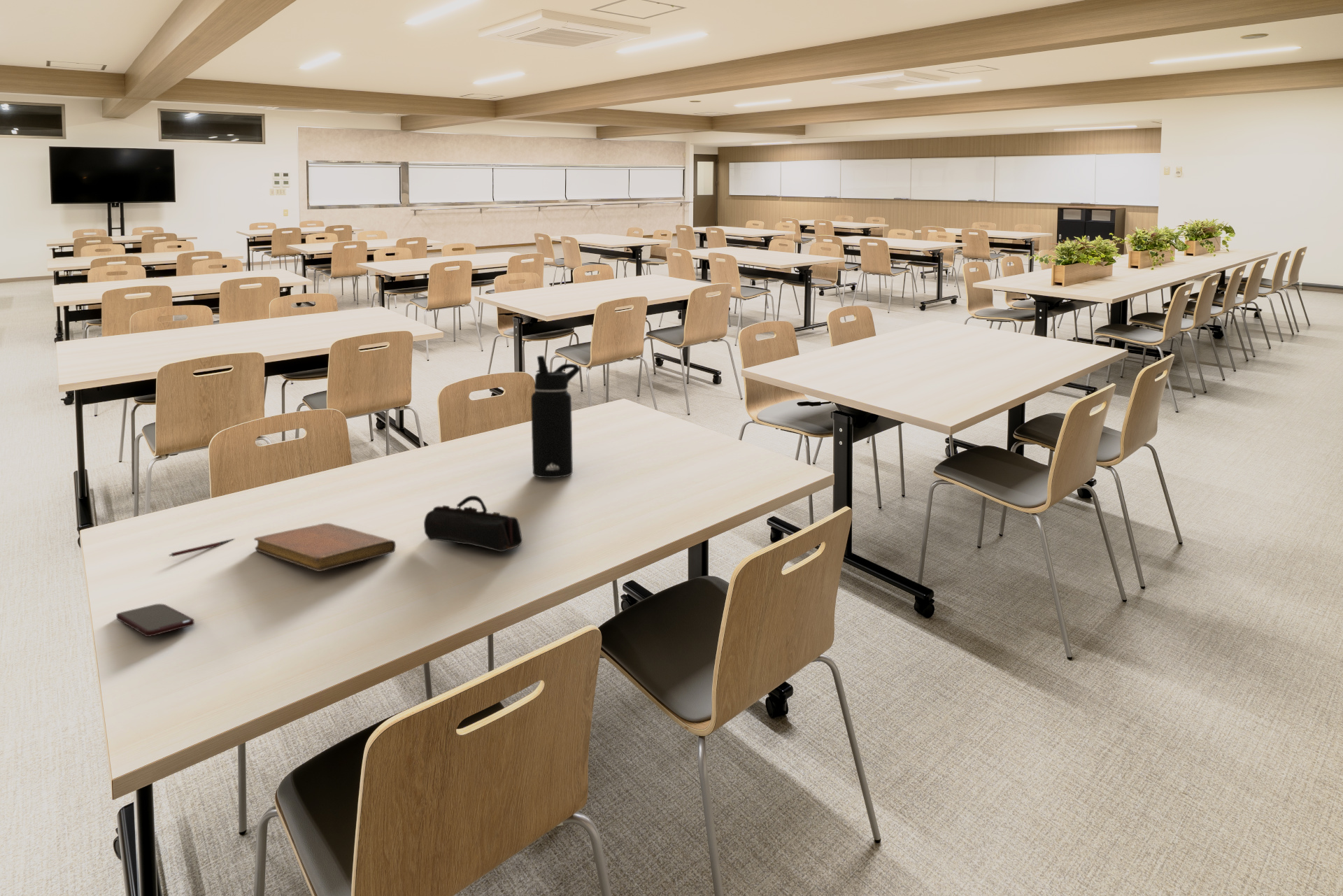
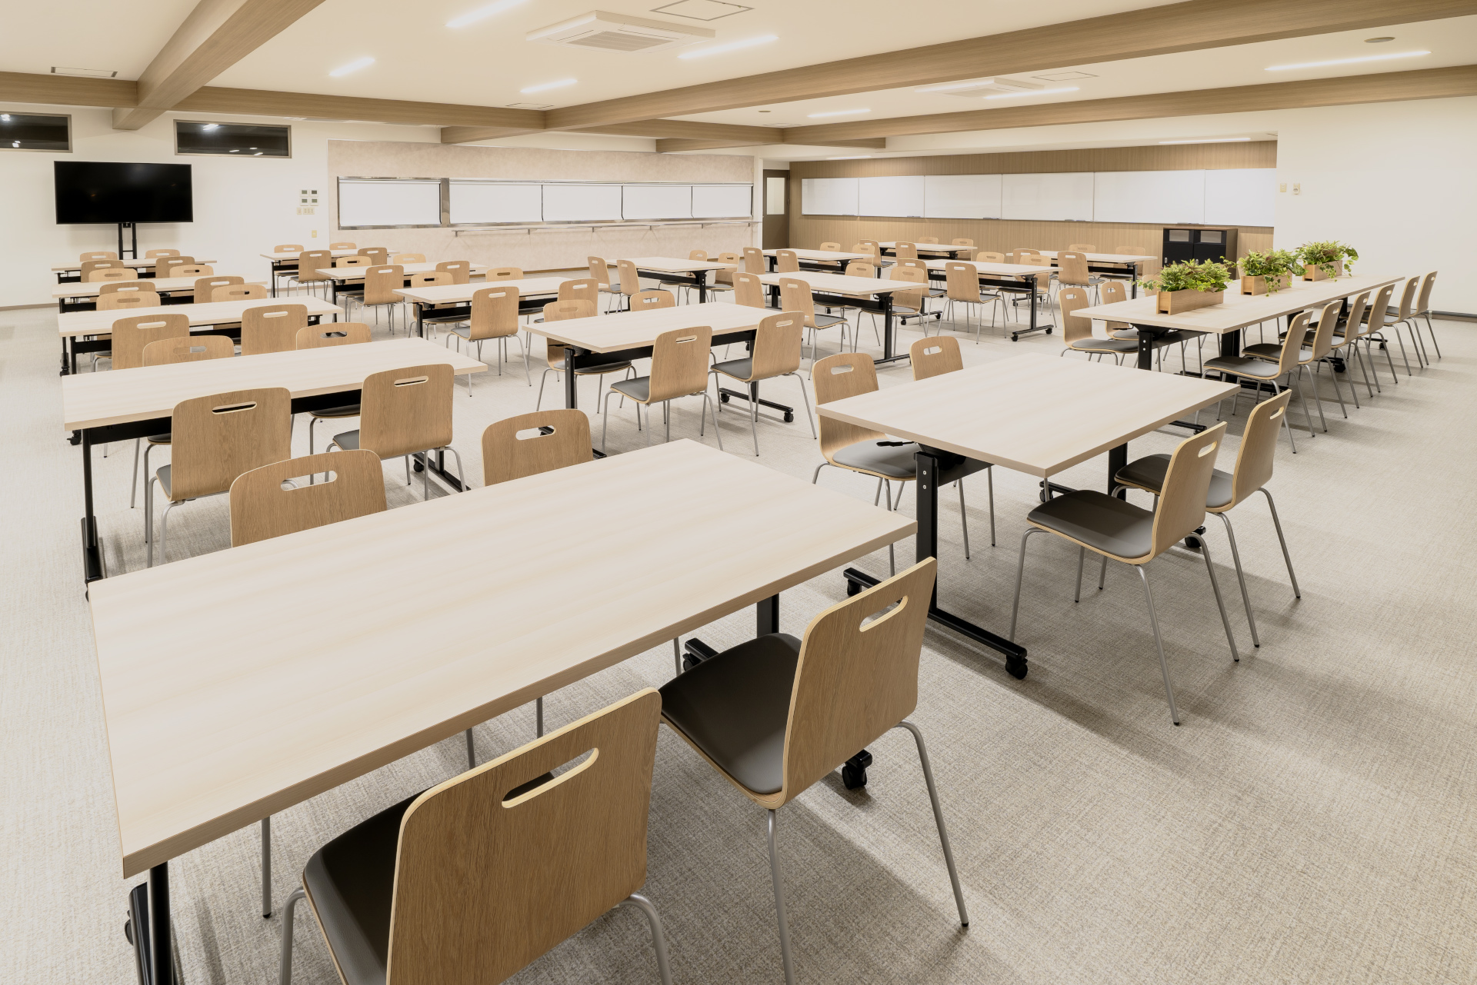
- notebook [253,522,397,572]
- smartphone [115,603,195,637]
- pen [169,538,236,557]
- water bottle [530,355,581,478]
- pencil case [423,495,523,553]
